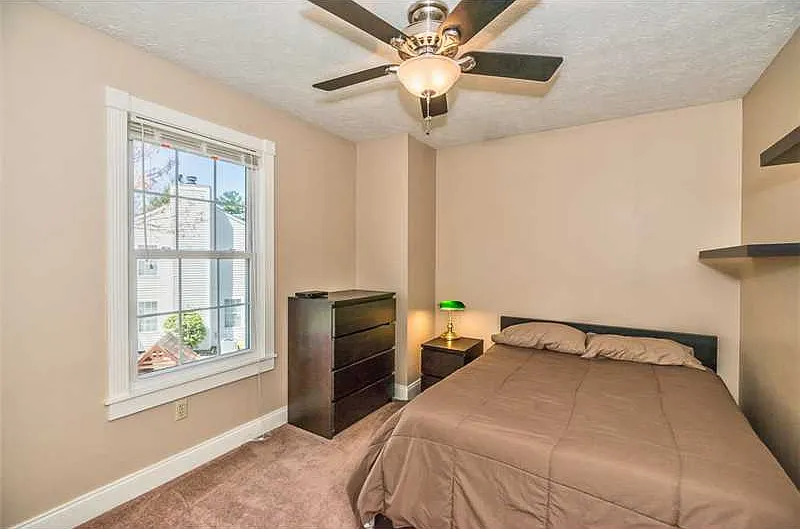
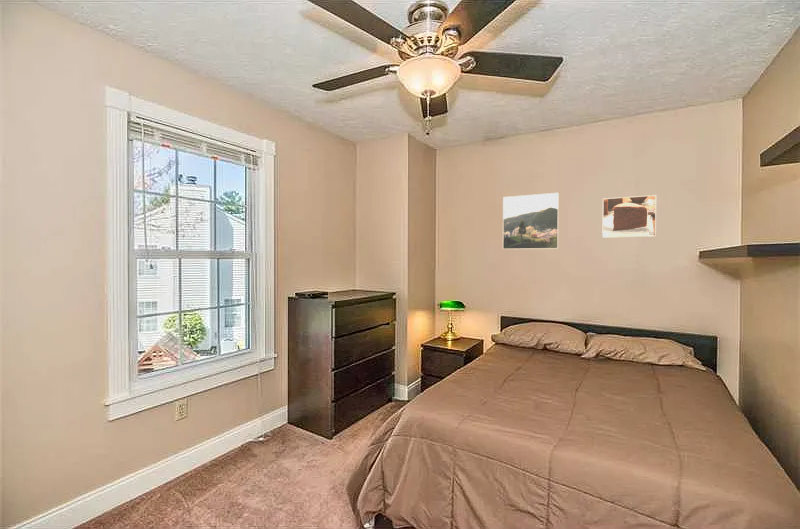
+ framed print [502,192,560,250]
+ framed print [601,194,657,239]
